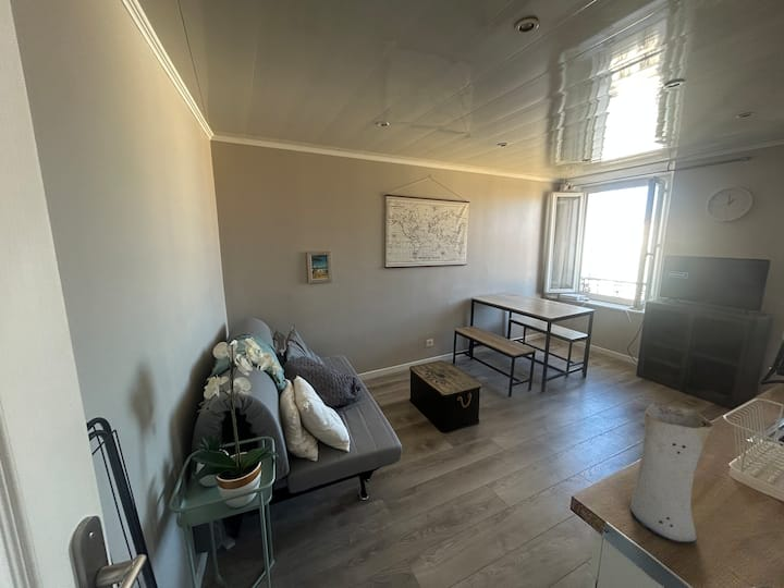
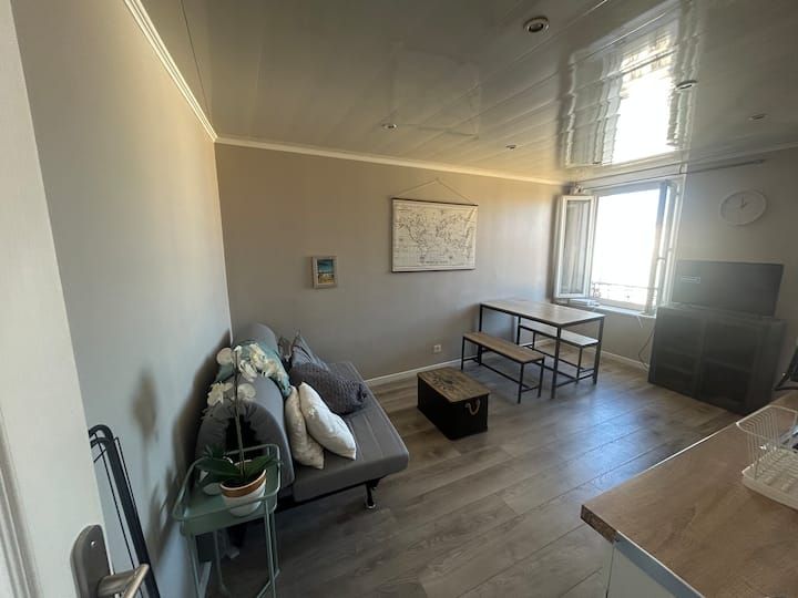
- vase [629,402,713,543]
